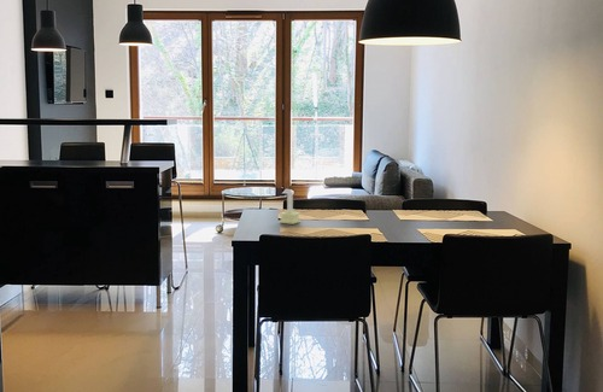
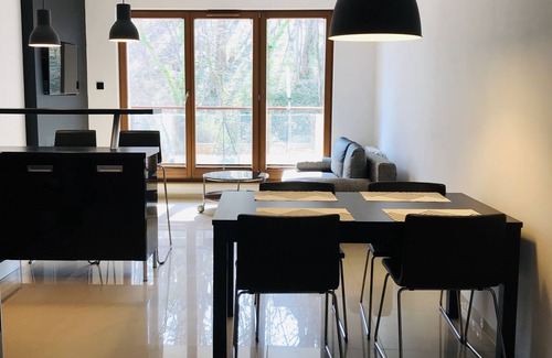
- candle [279,189,302,226]
